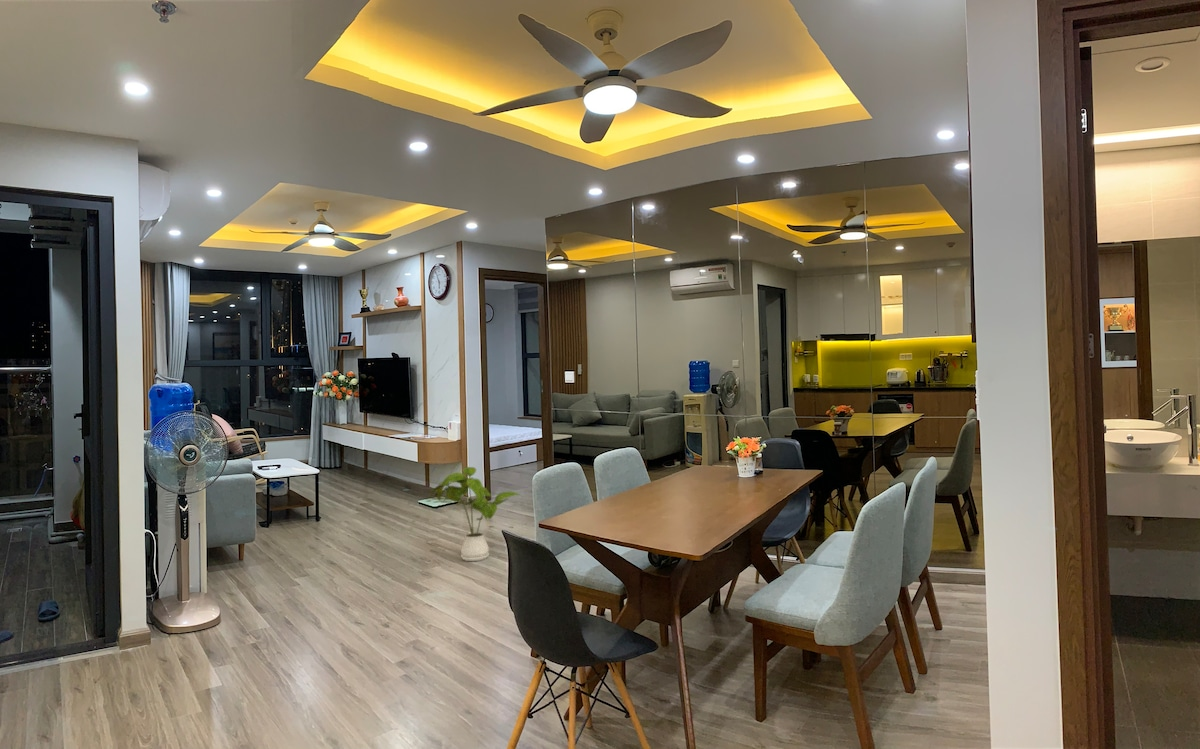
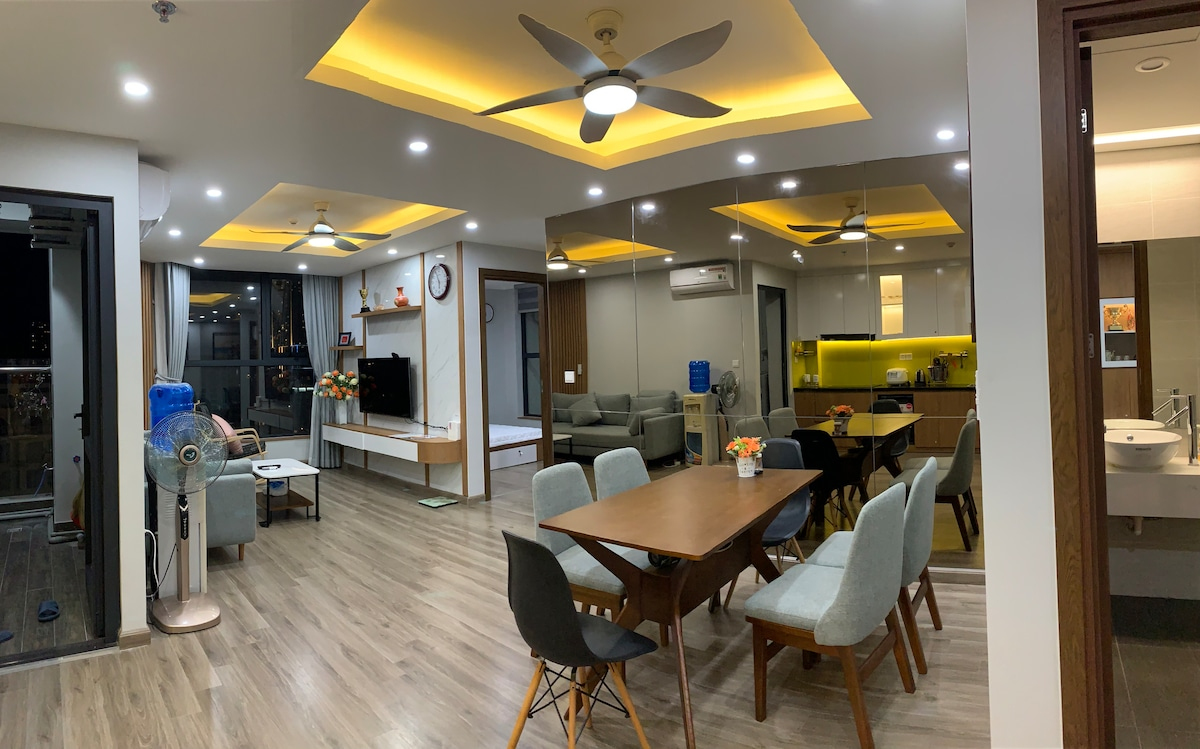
- house plant [430,466,525,562]
